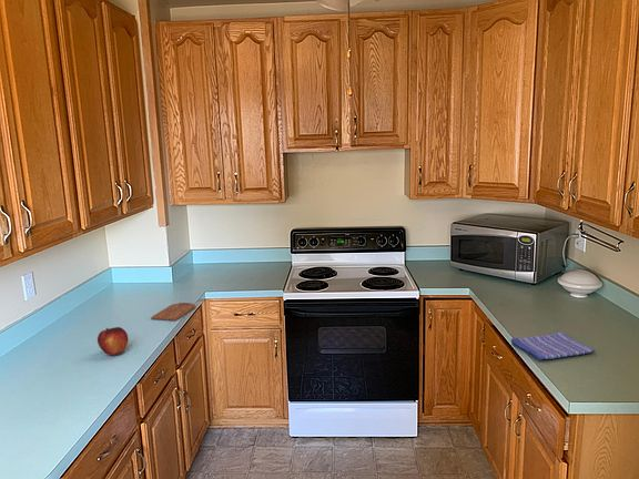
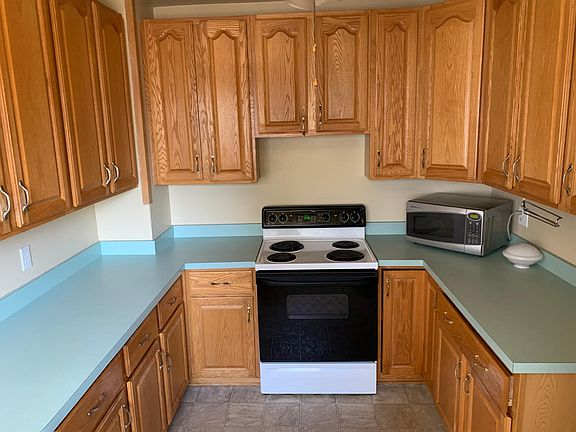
- cutting board [150,302,196,322]
- dish towel [510,332,596,361]
- fruit [97,326,129,357]
